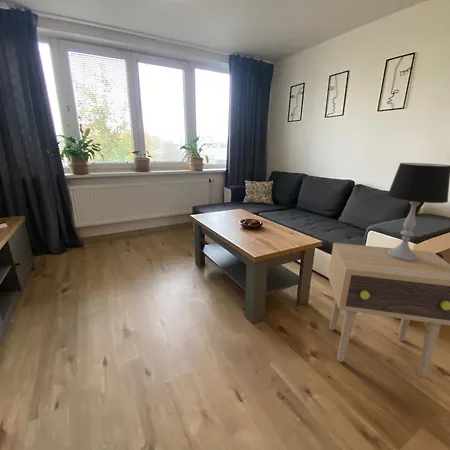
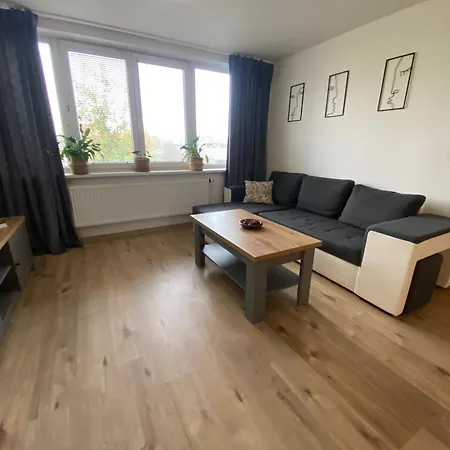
- side table [327,242,450,378]
- table lamp [387,162,450,261]
